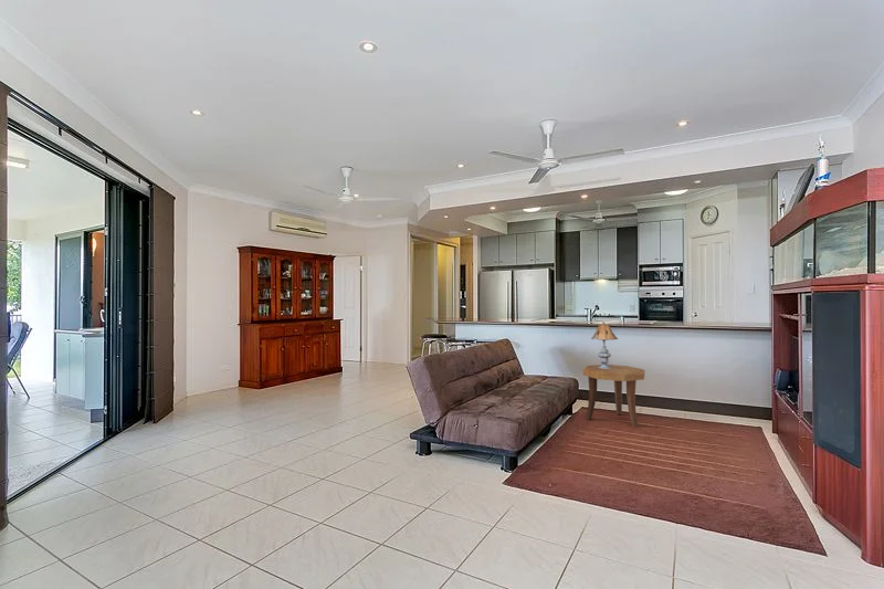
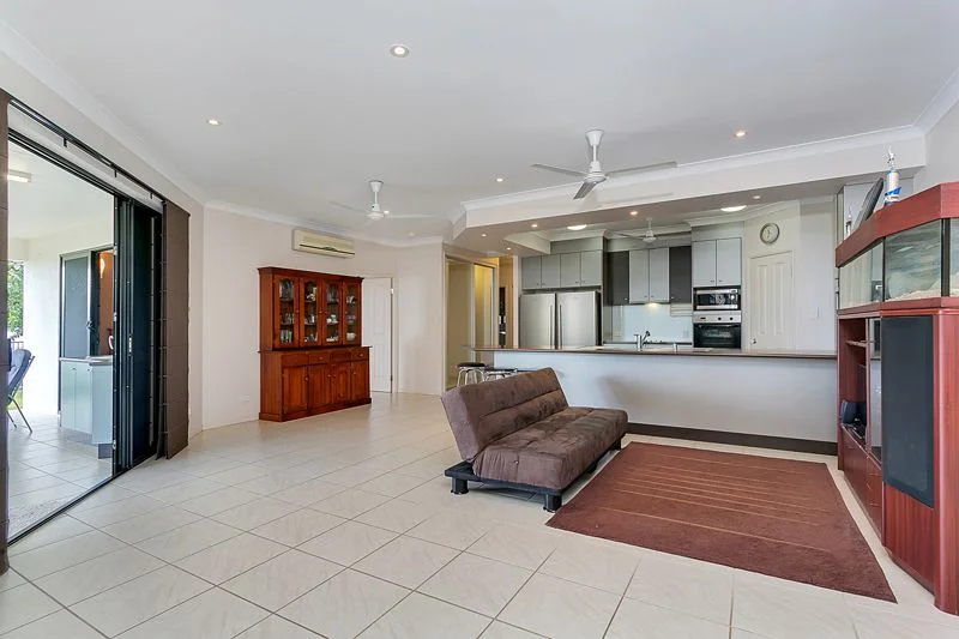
- side table [582,364,645,428]
- table lamp [590,319,619,369]
